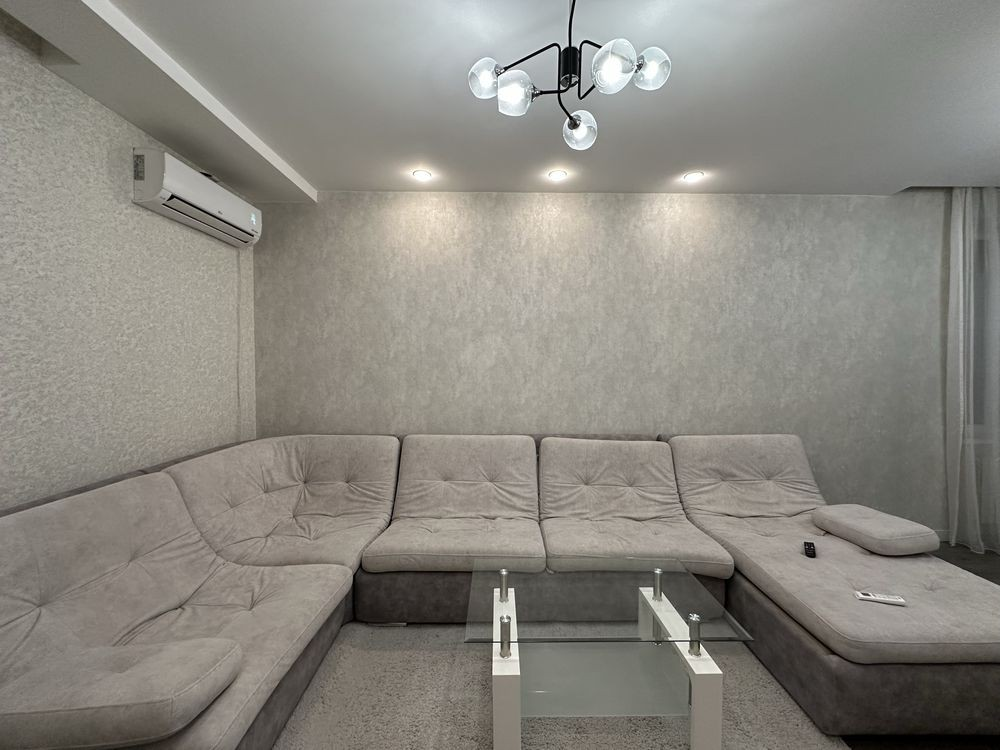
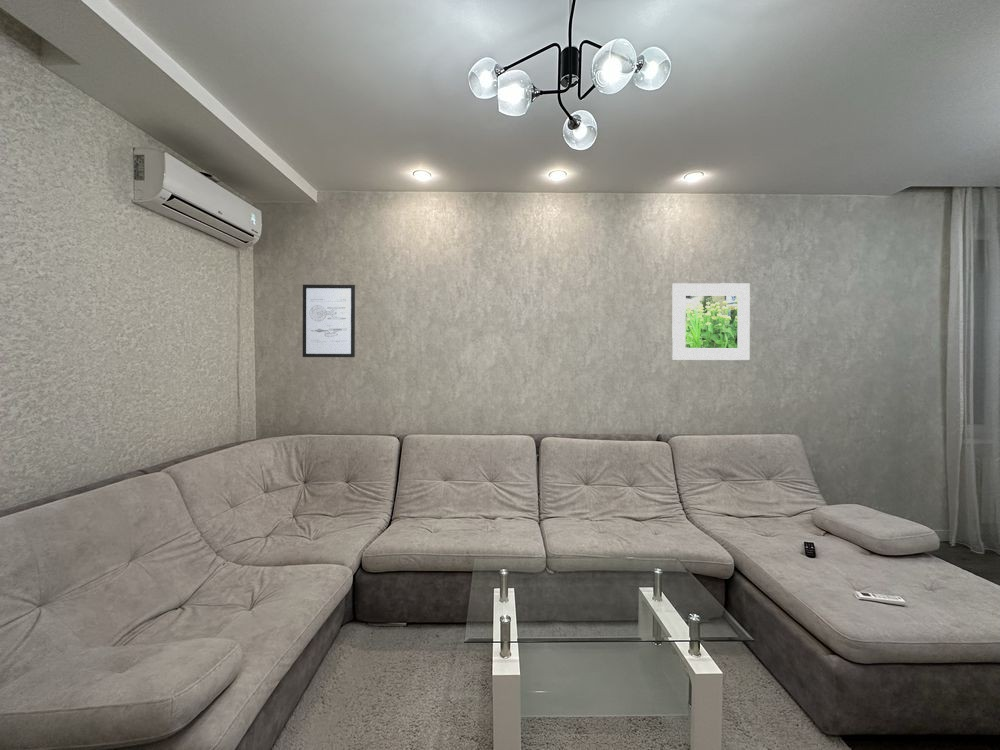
+ wall art [302,284,356,358]
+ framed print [671,282,751,361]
